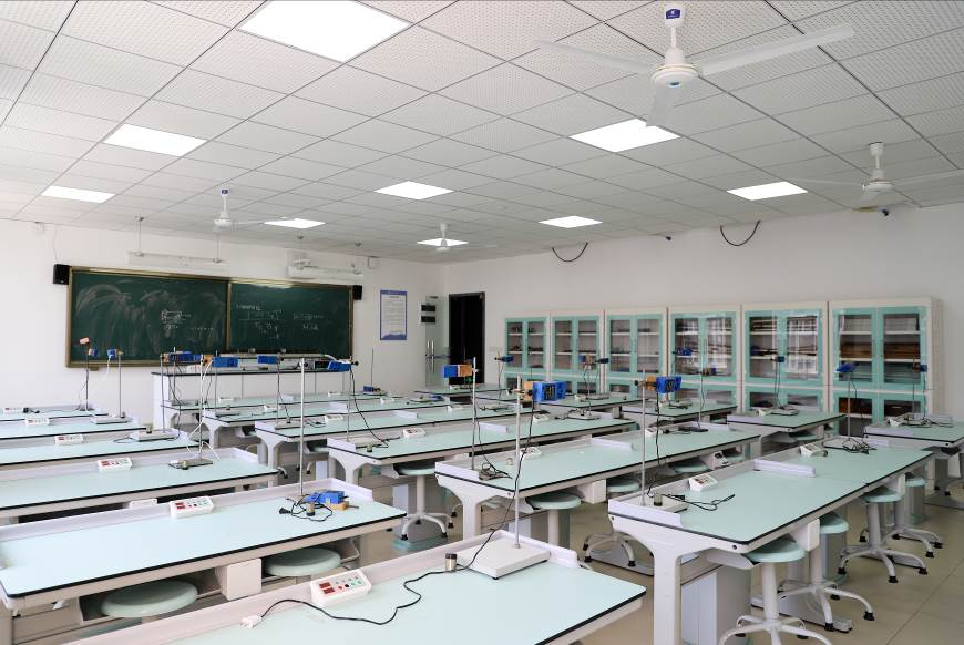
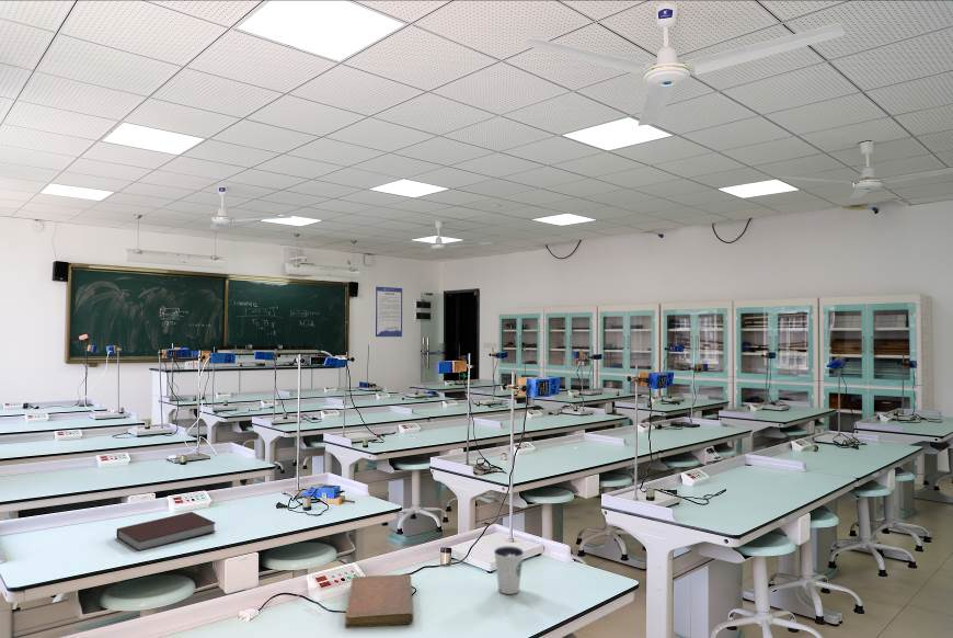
+ notebook [116,511,217,552]
+ notebook [344,573,414,629]
+ dixie cup [493,545,525,595]
